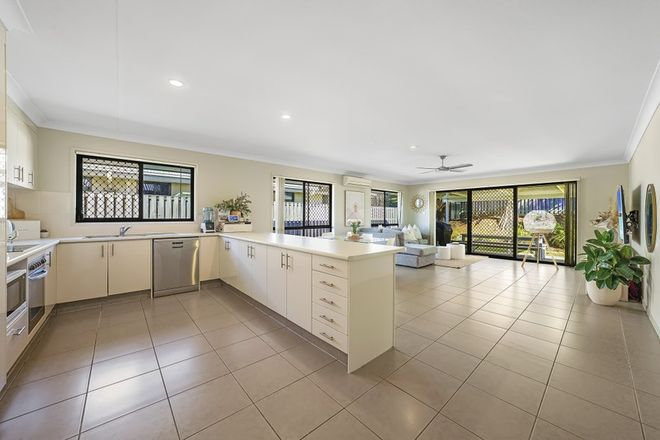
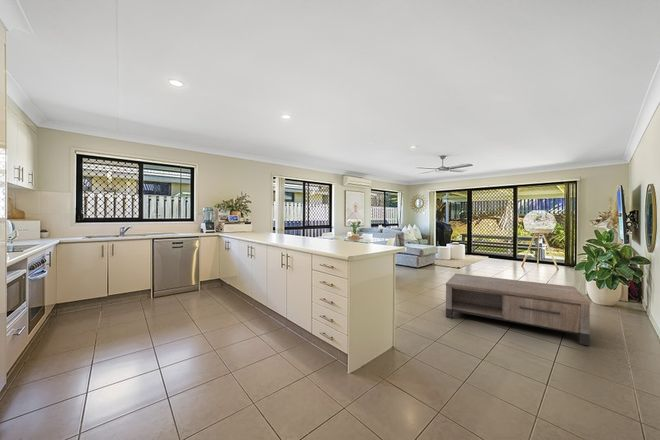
+ coffee table [445,273,591,347]
